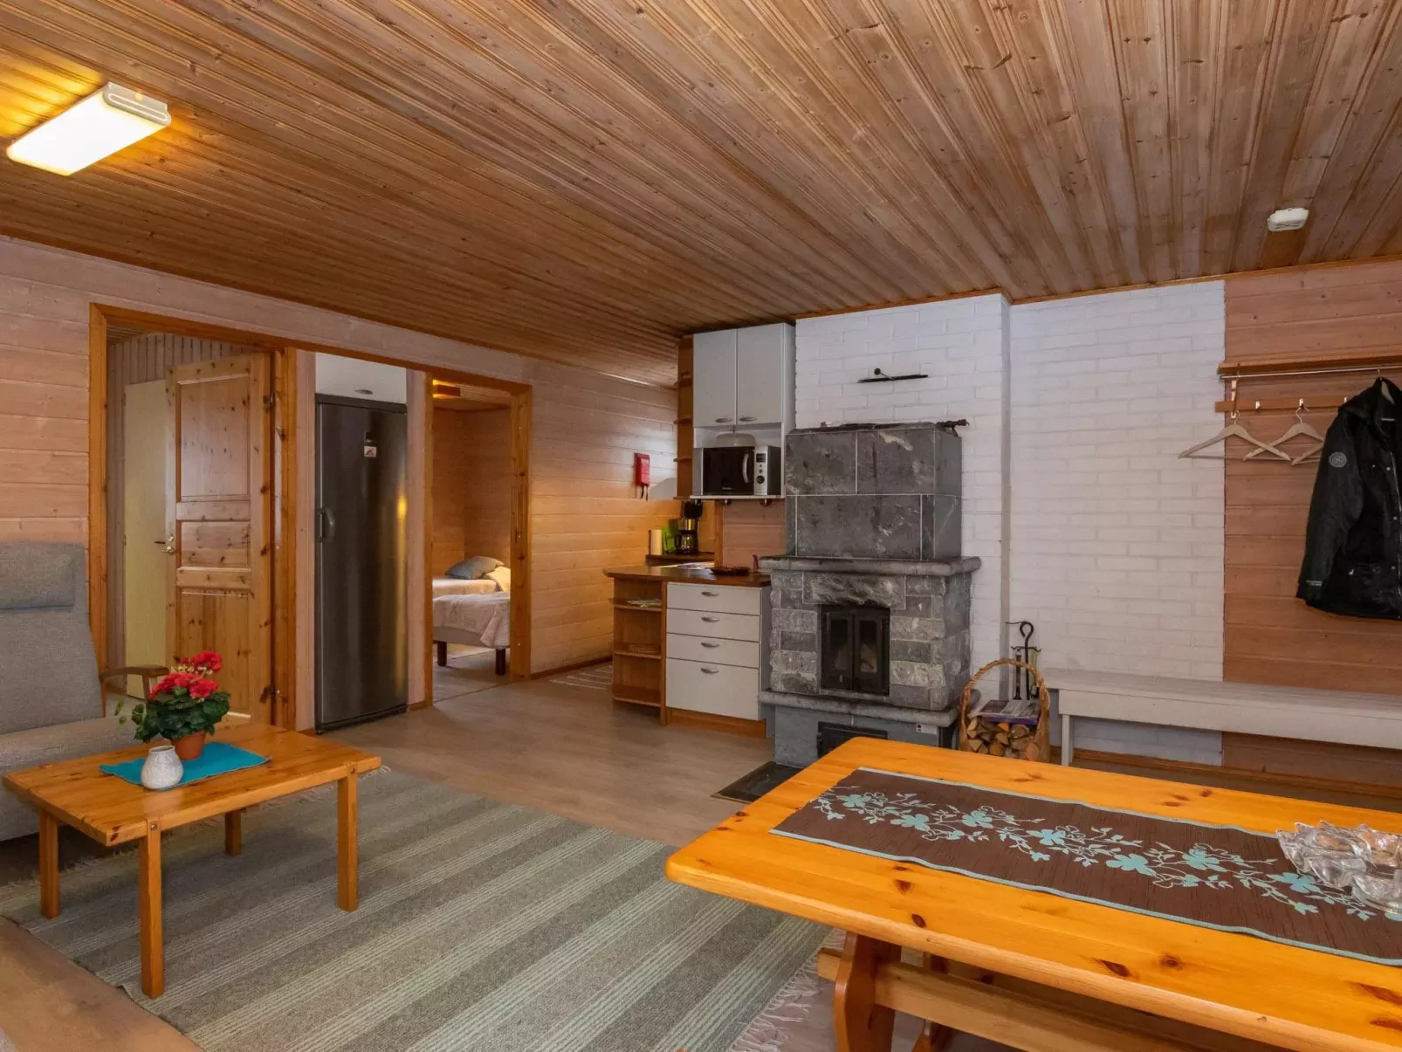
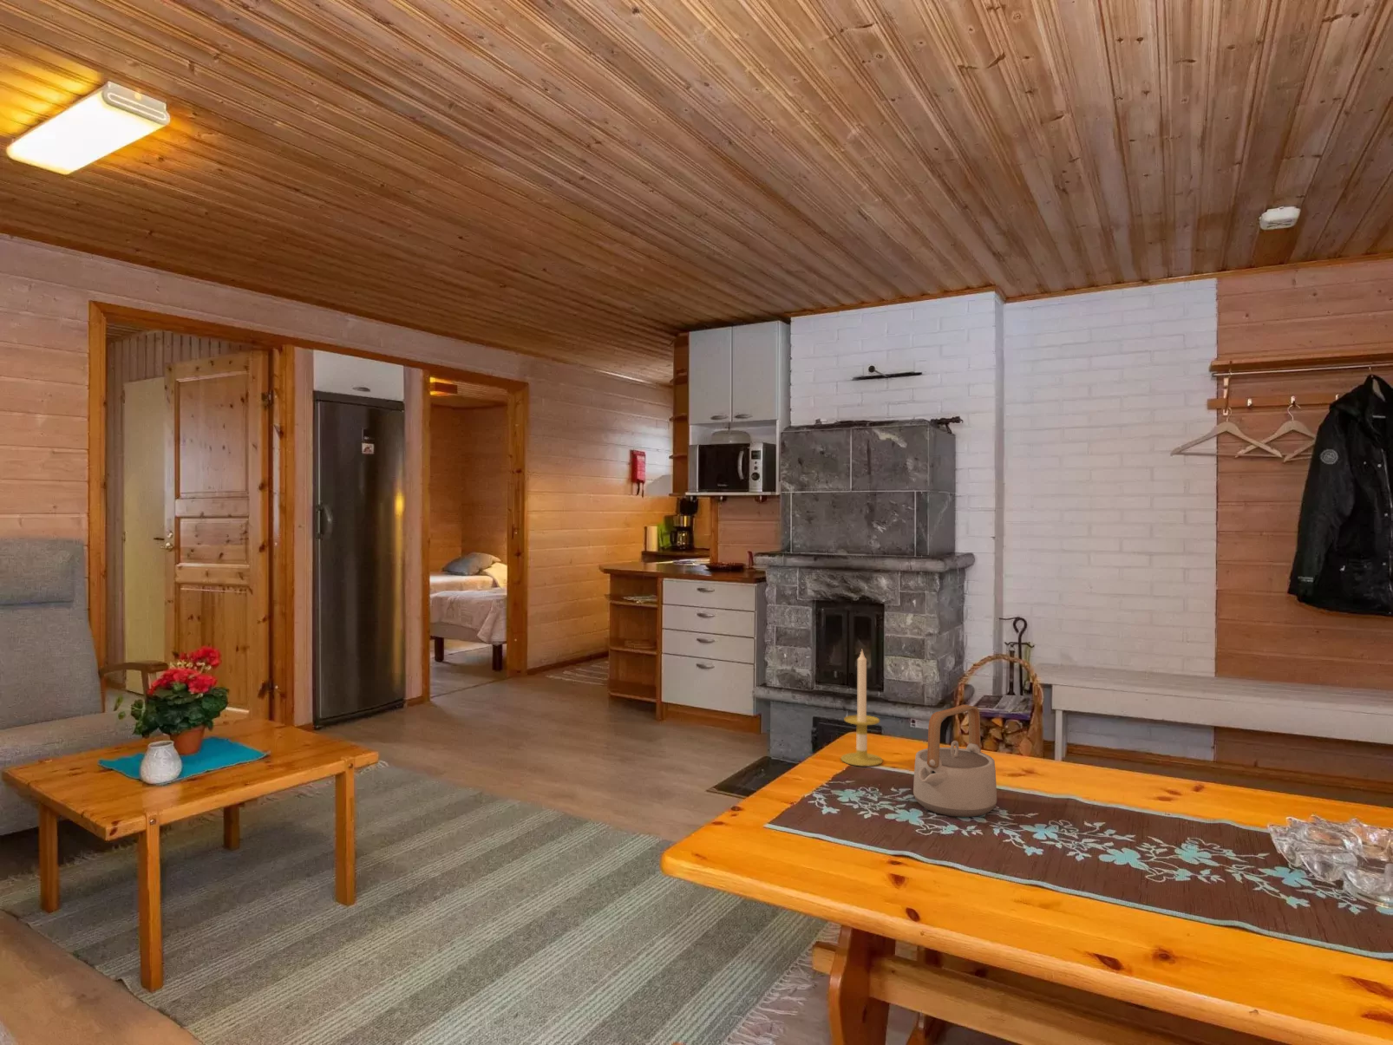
+ teapot [912,704,998,818]
+ candle [840,650,884,766]
